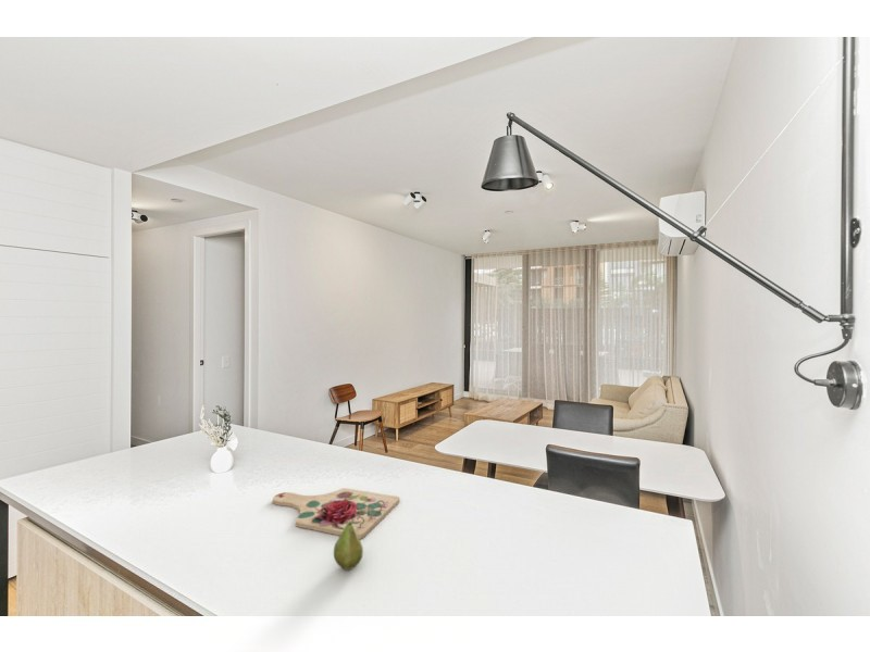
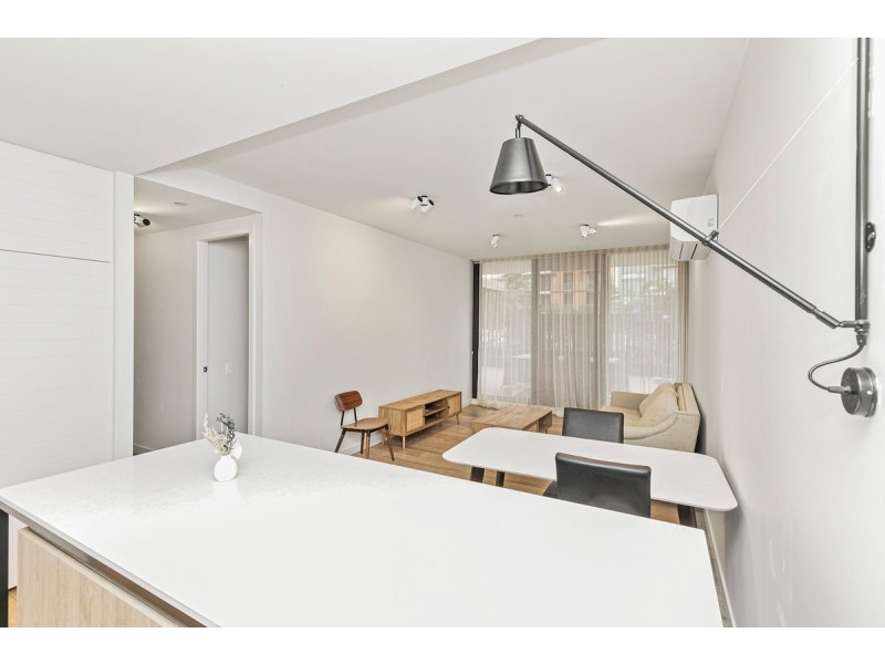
- fruit [333,519,364,570]
- cutting board [272,487,400,540]
